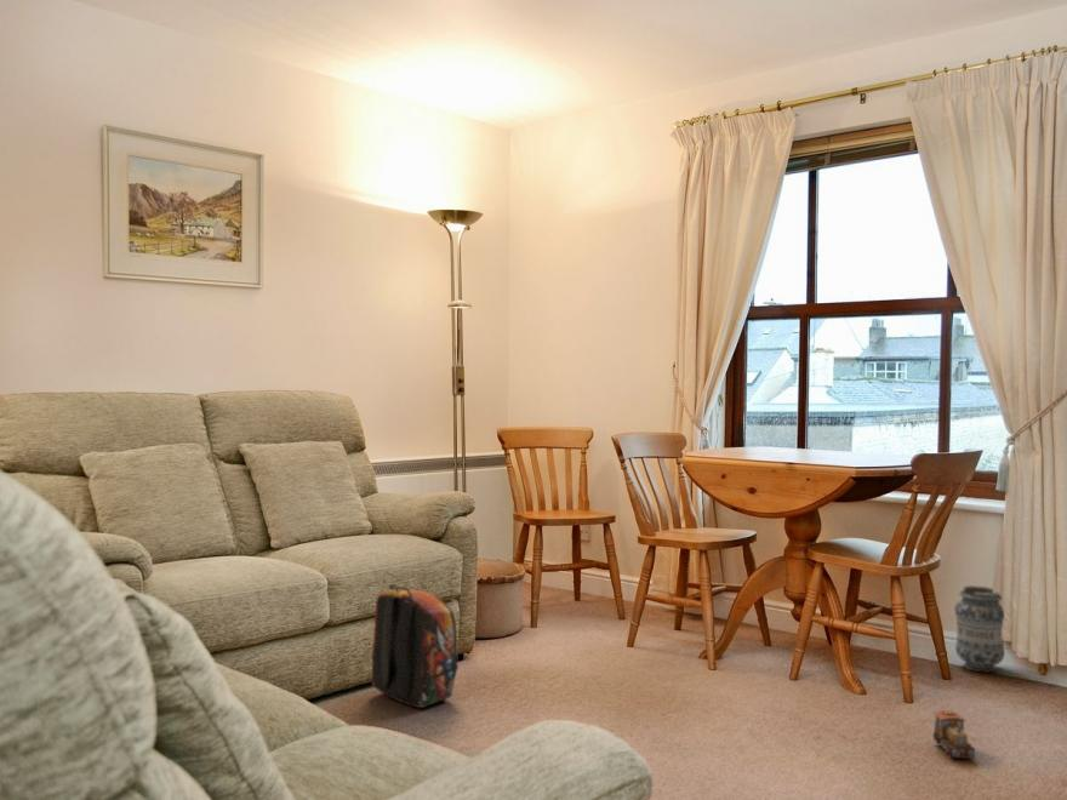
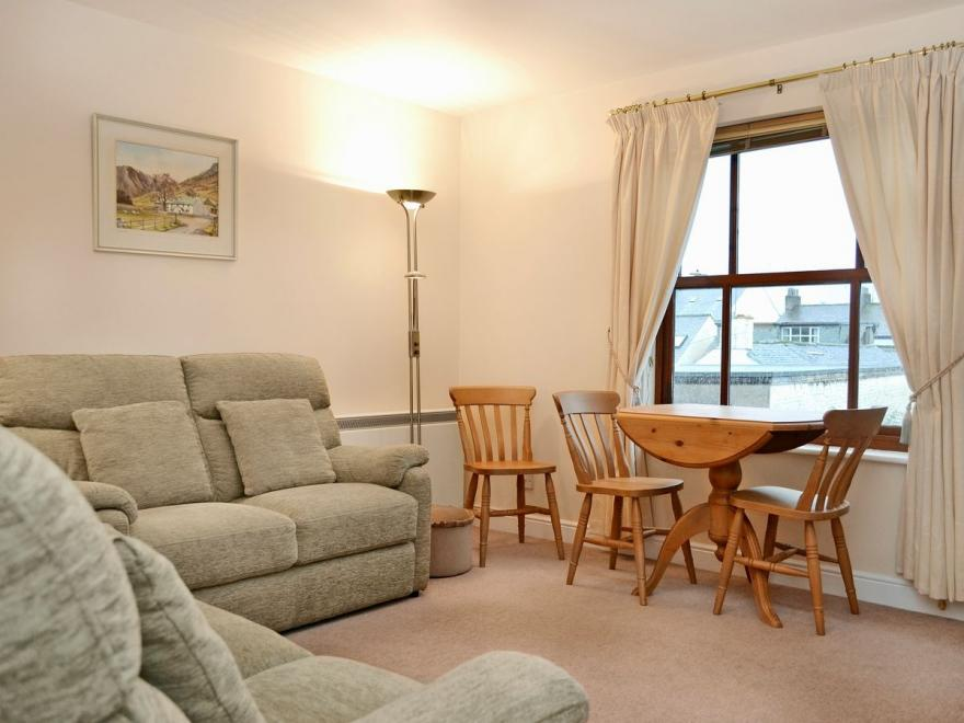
- vase [954,584,1006,674]
- toy train [932,709,976,760]
- backpack [370,583,460,709]
